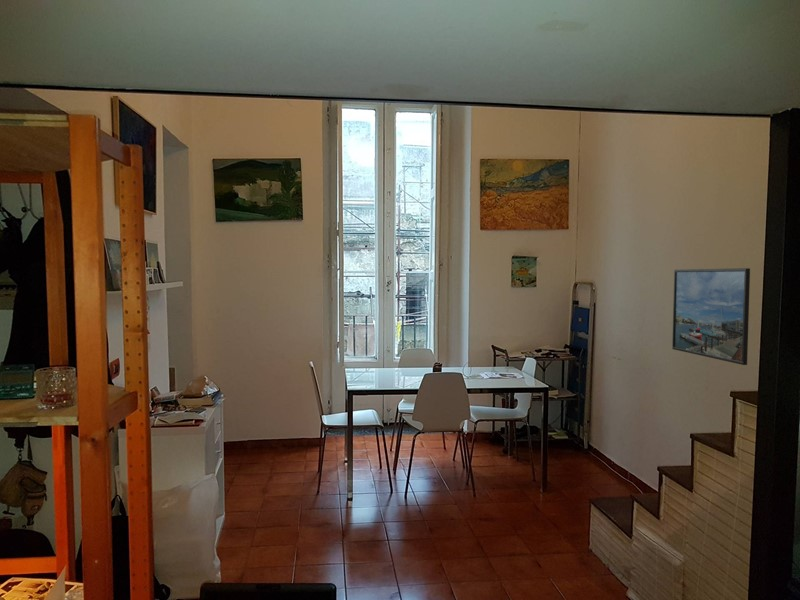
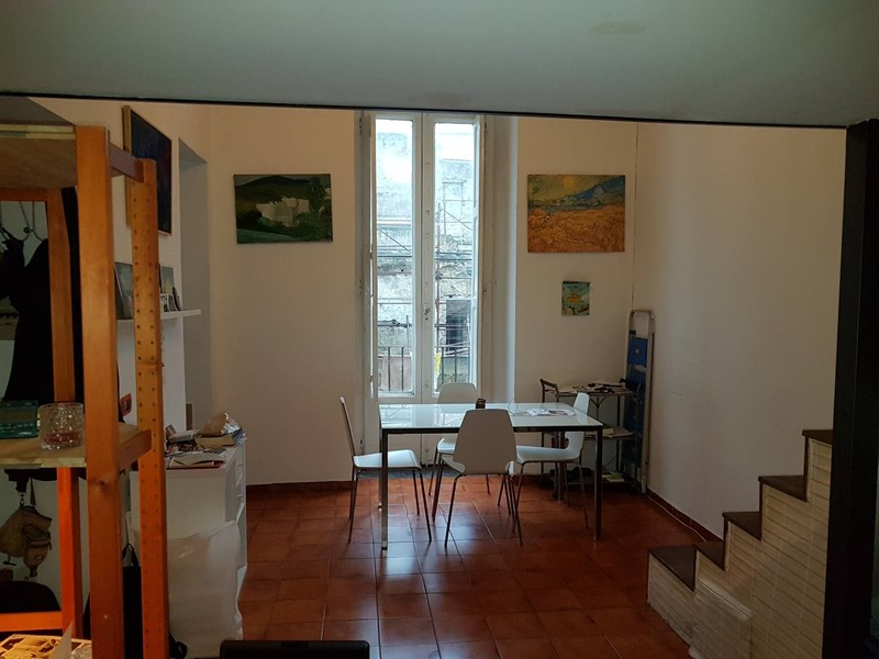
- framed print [671,267,751,366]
